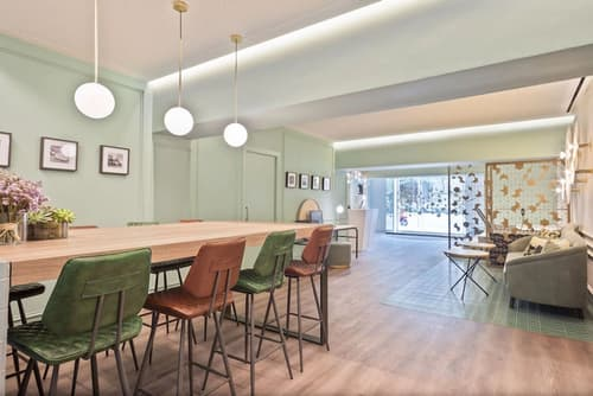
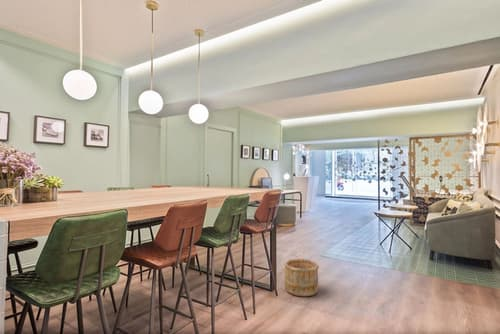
+ wooden bucket [283,258,320,297]
